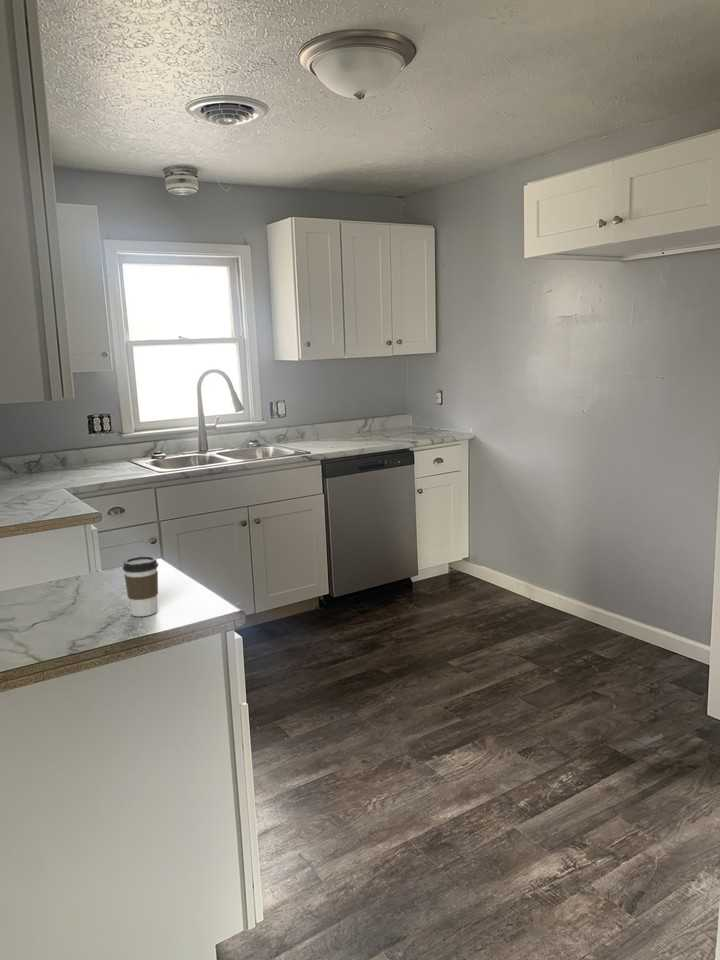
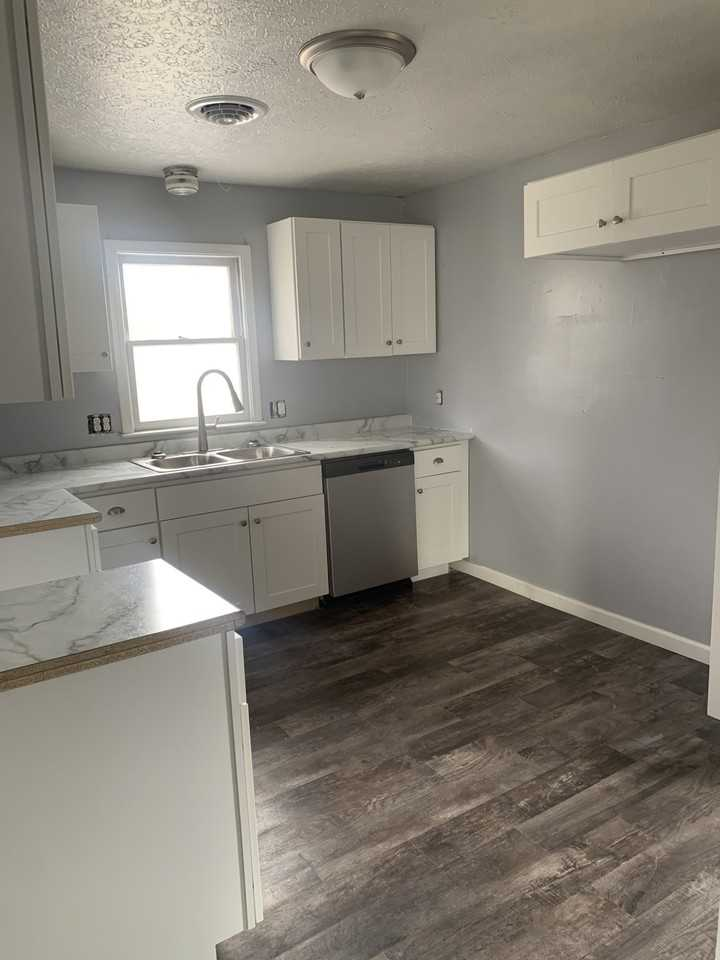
- coffee cup [122,555,159,617]
